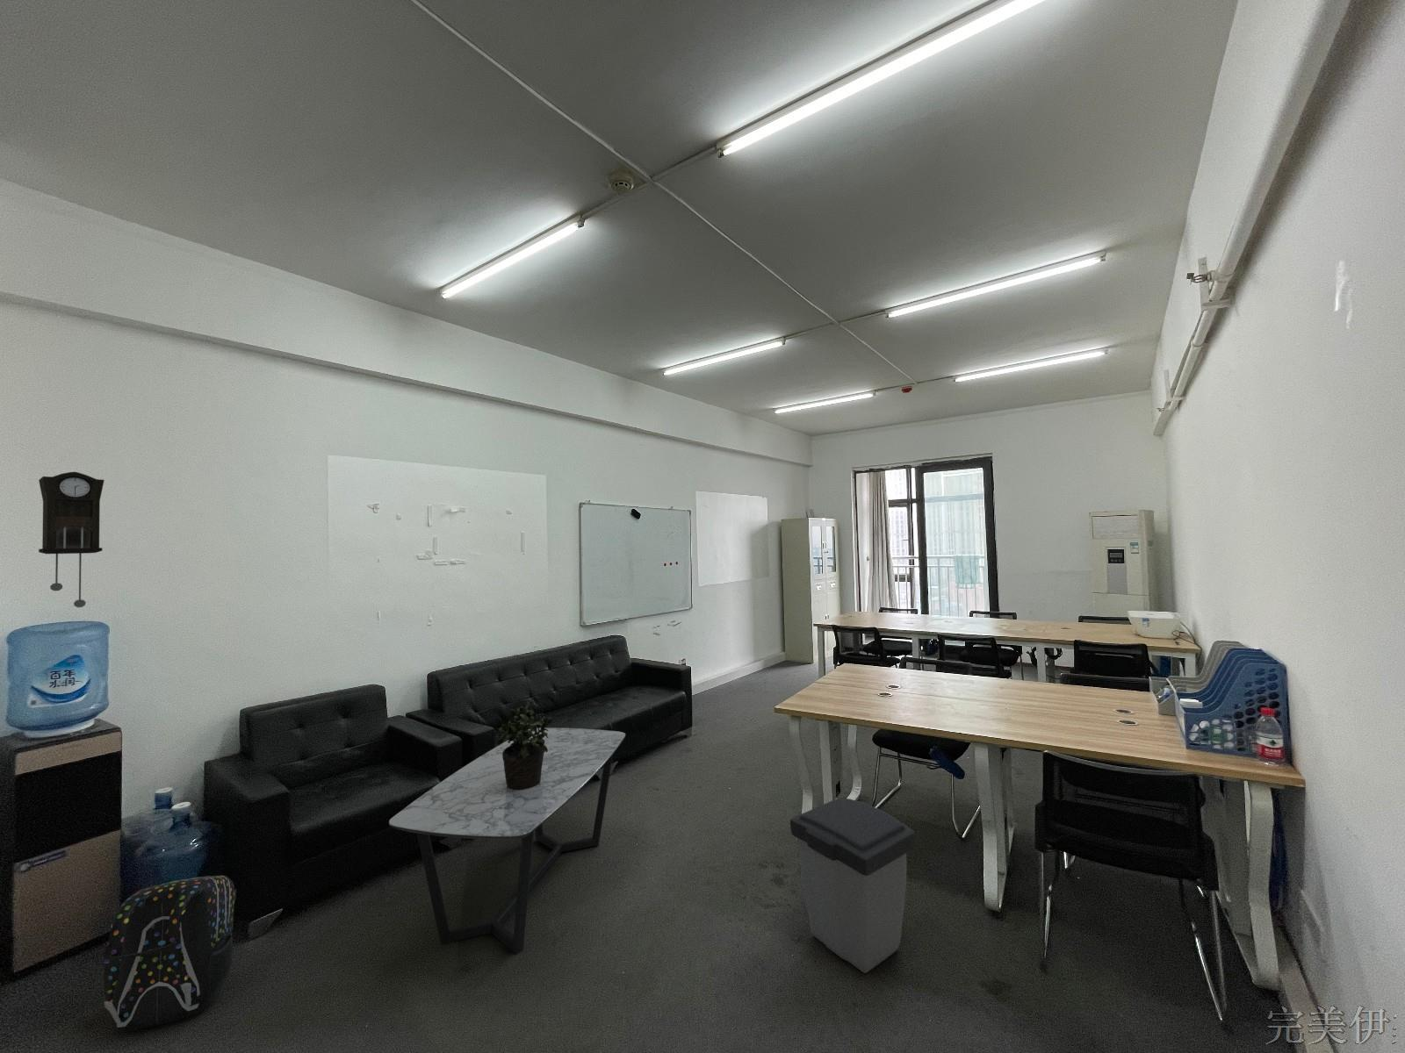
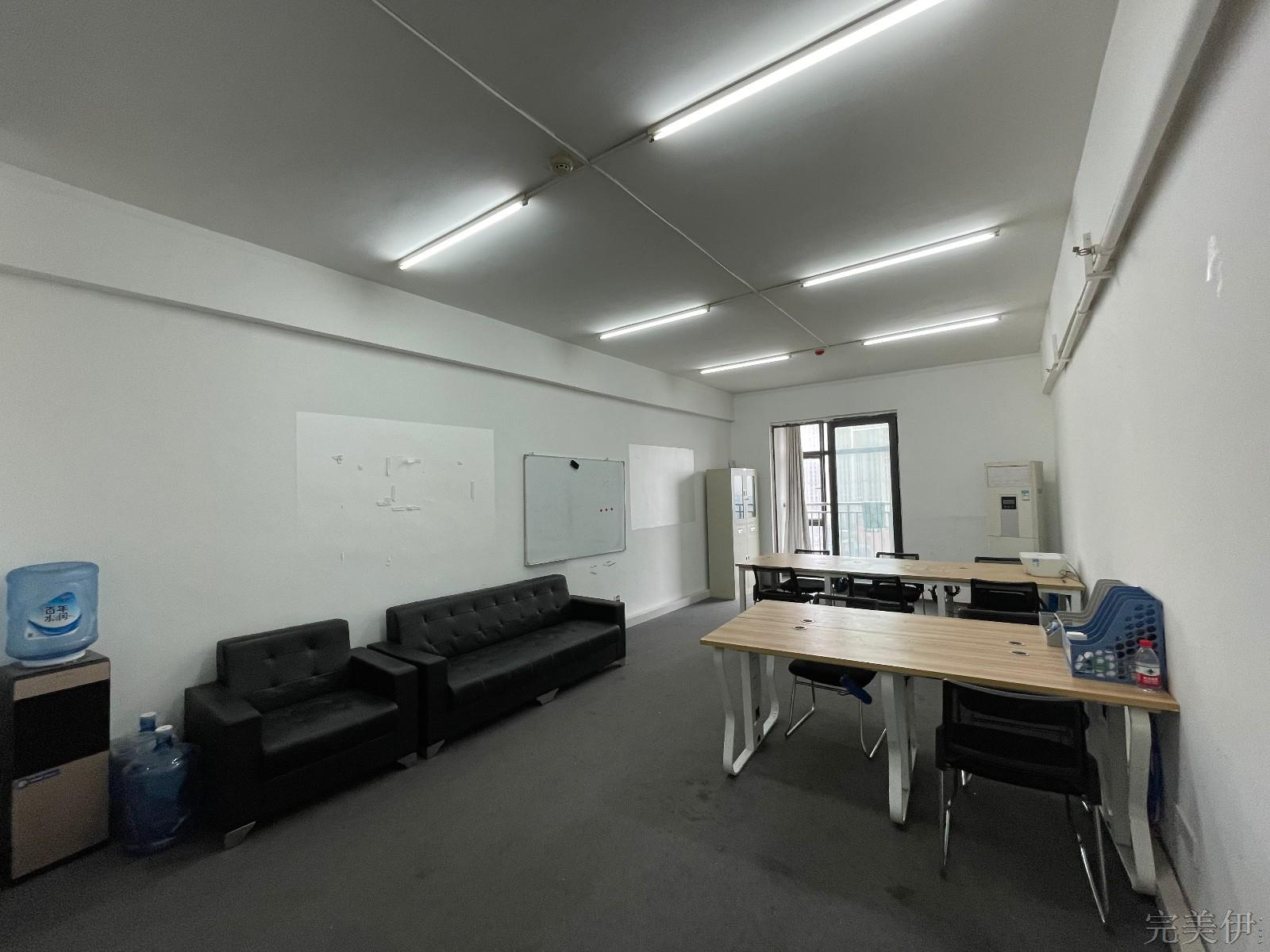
- potted plant [496,701,553,790]
- backpack [103,875,237,1033]
- coffee table [388,728,626,955]
- pendulum clock [38,471,105,608]
- trash can [790,796,916,974]
